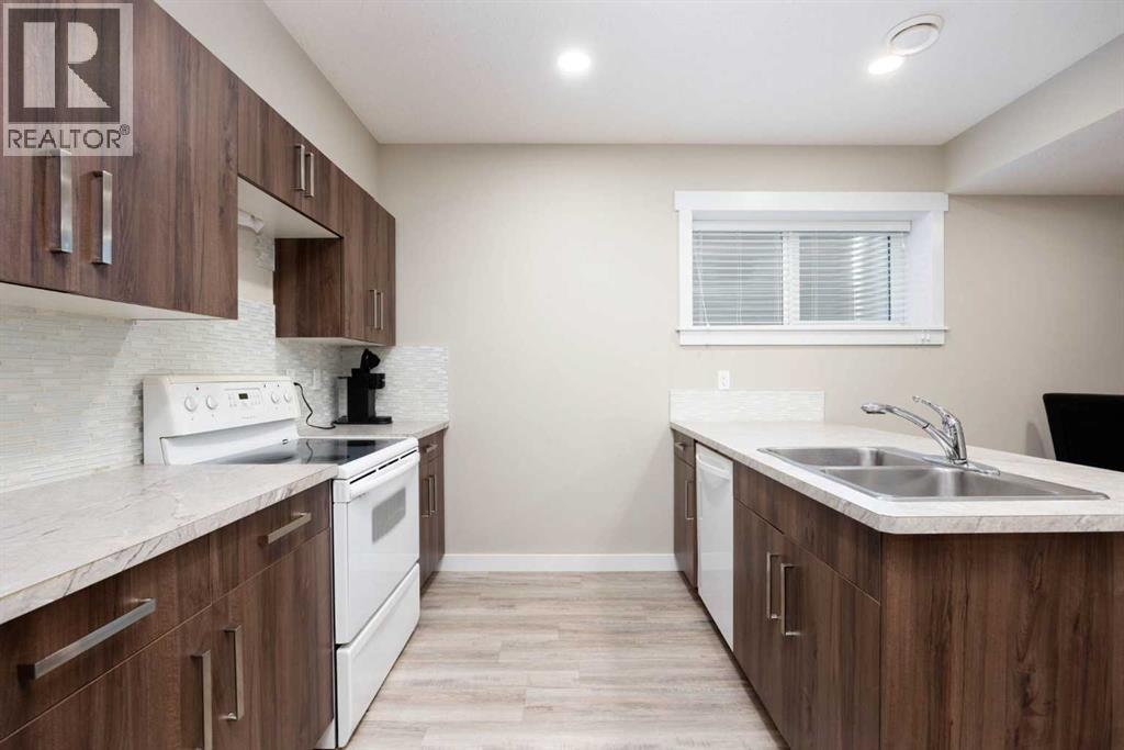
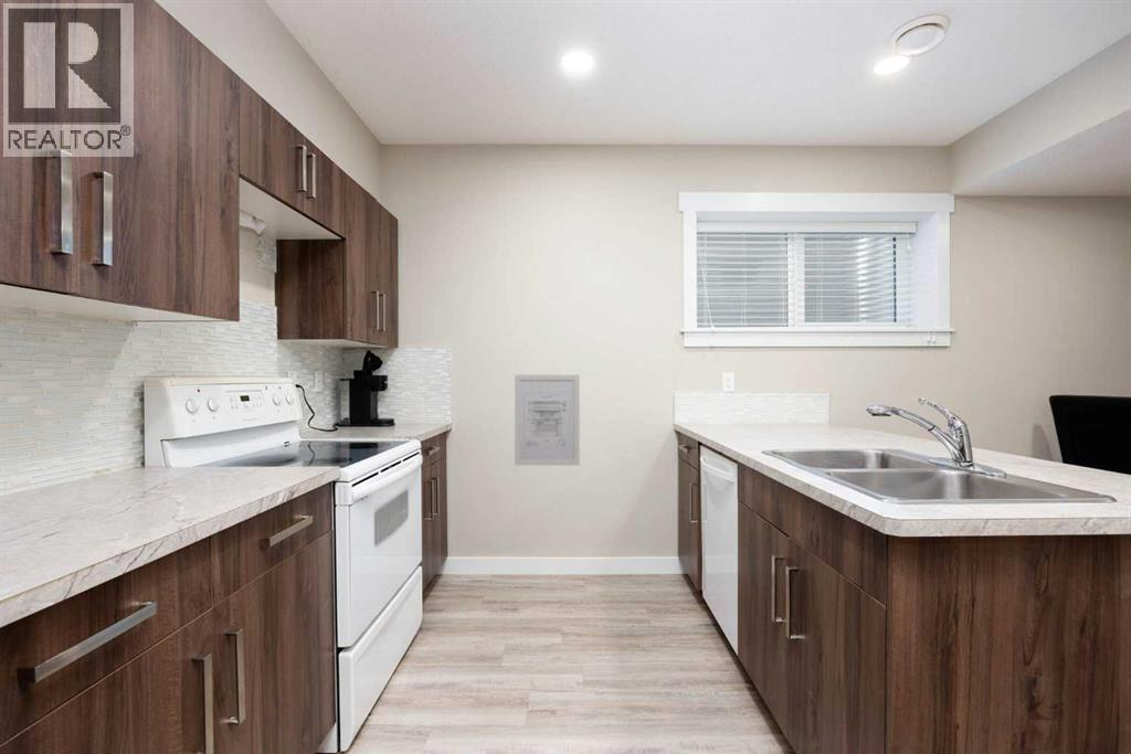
+ wall art [514,374,581,467]
